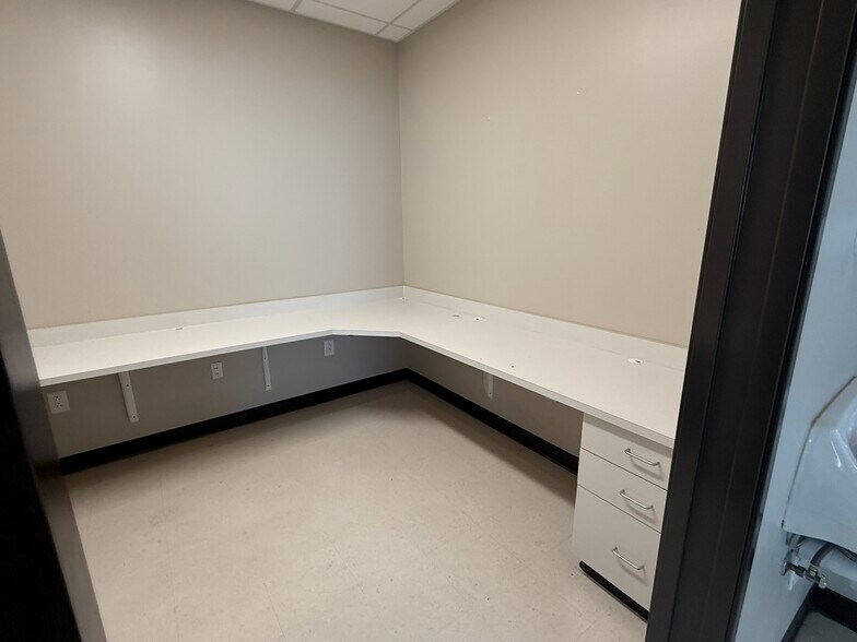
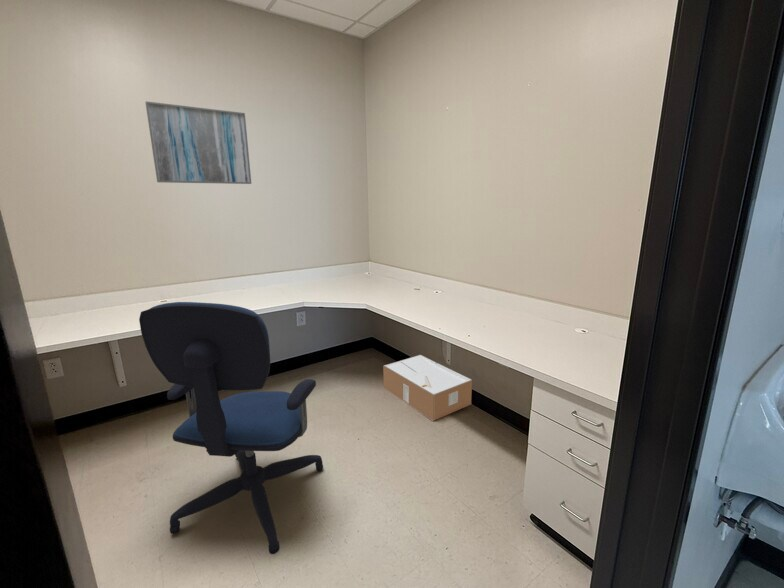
+ wall art [145,100,252,185]
+ office chair [138,301,324,555]
+ cardboard box [382,354,473,422]
